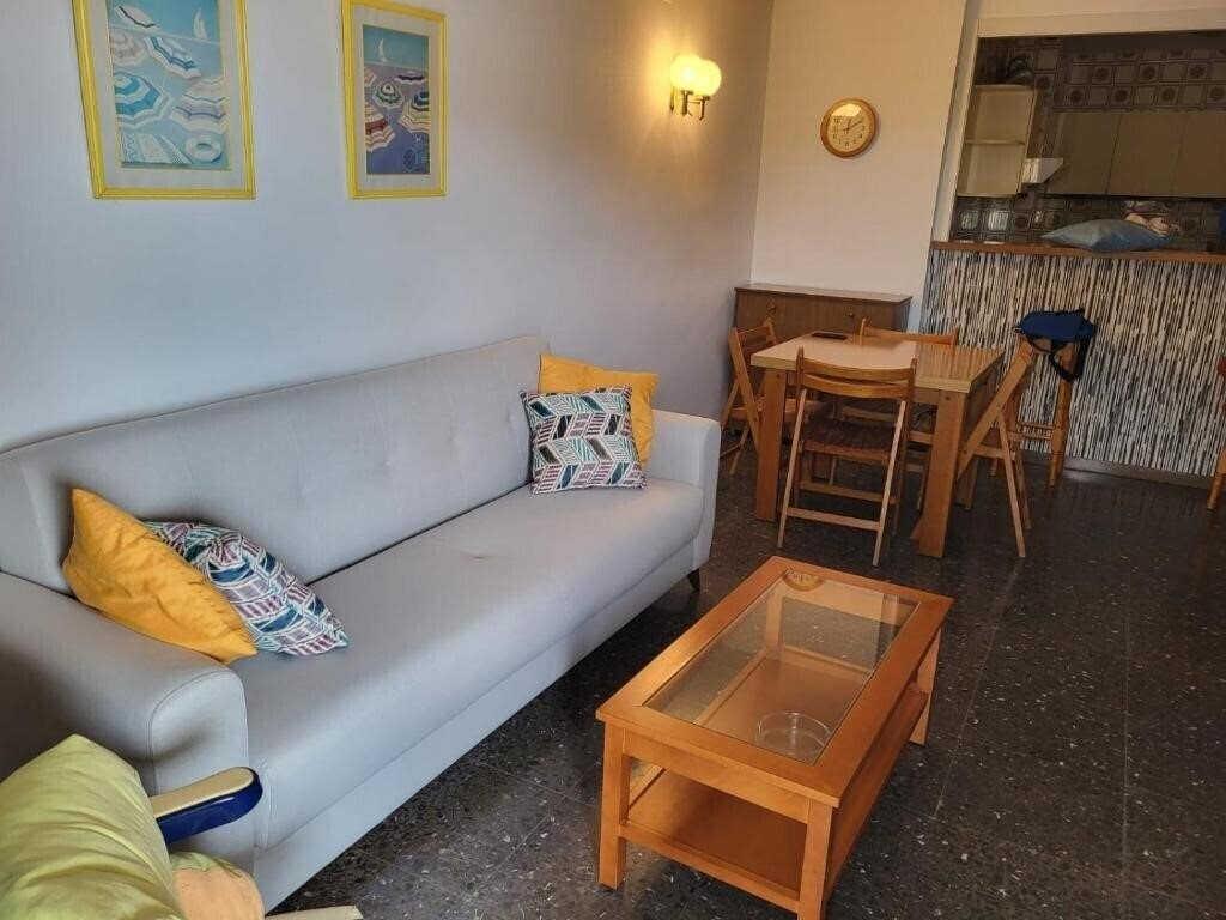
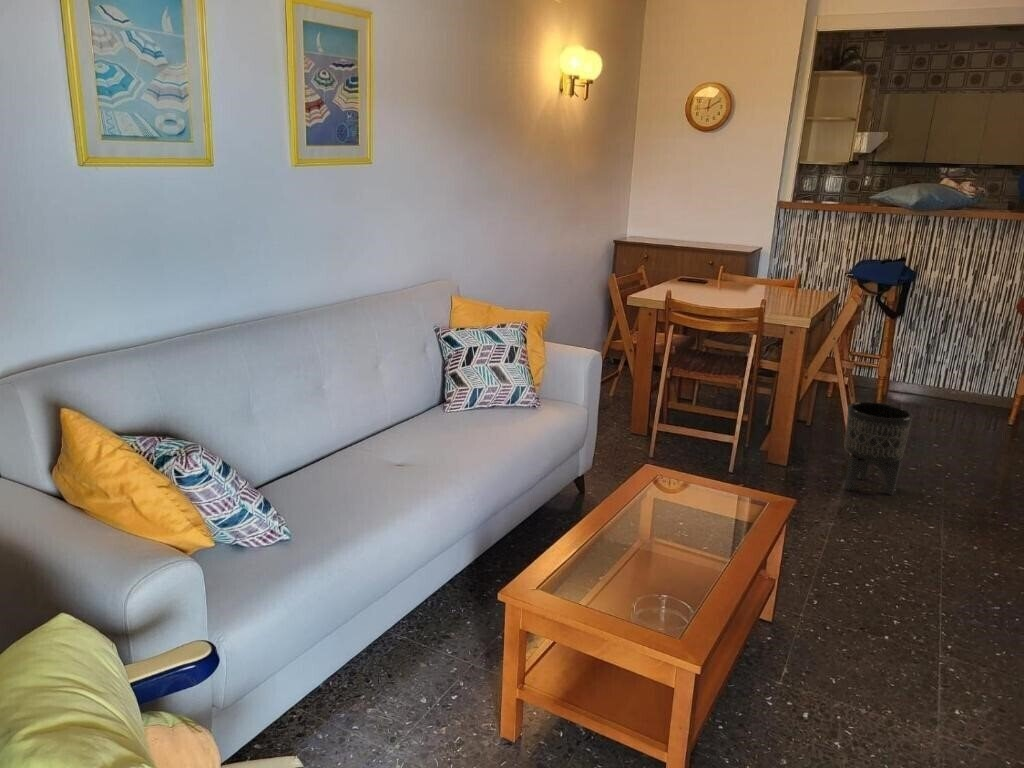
+ planter [843,401,913,496]
